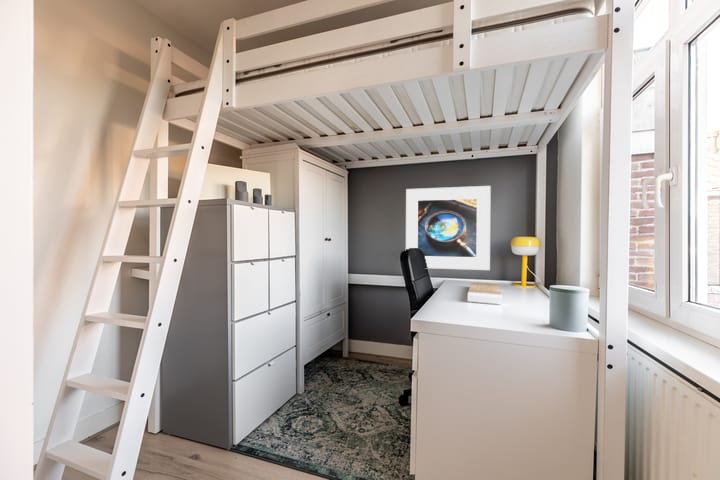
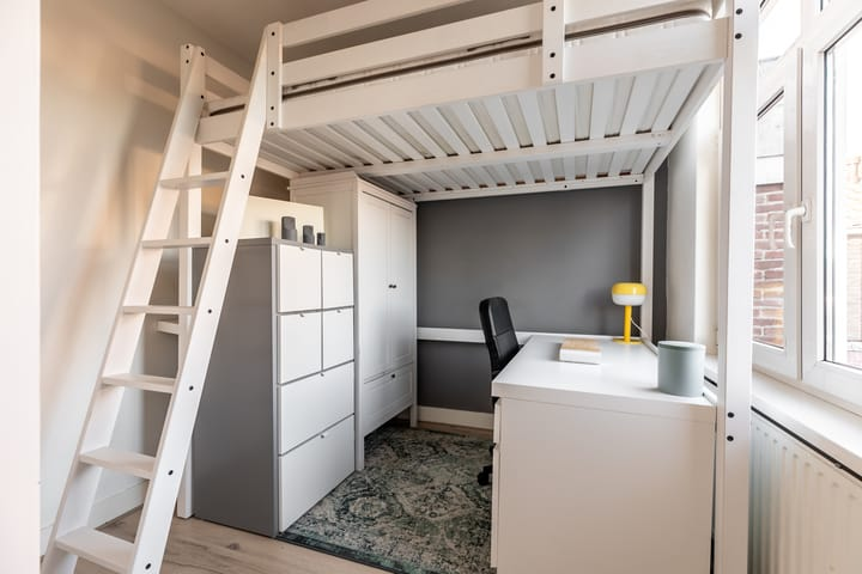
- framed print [405,185,492,271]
